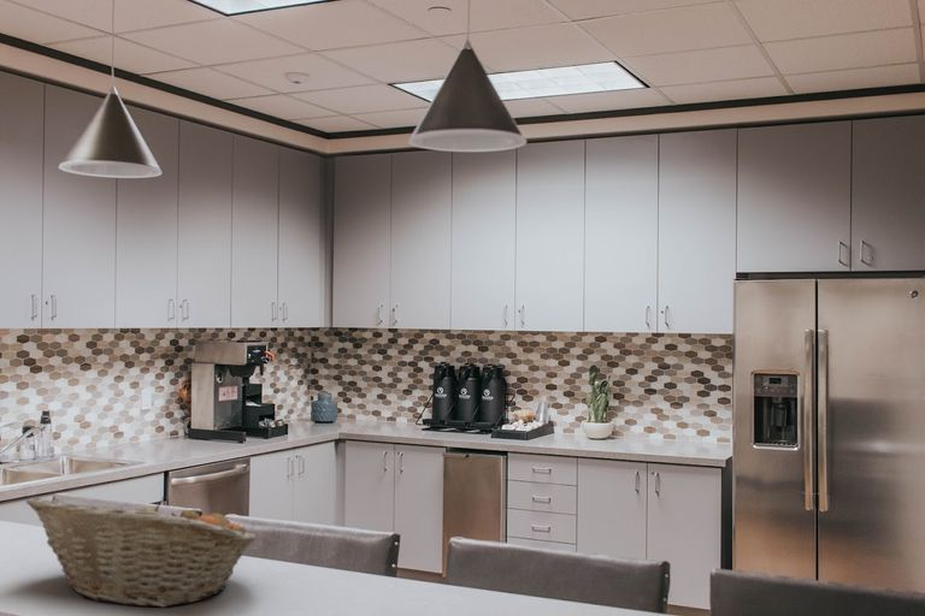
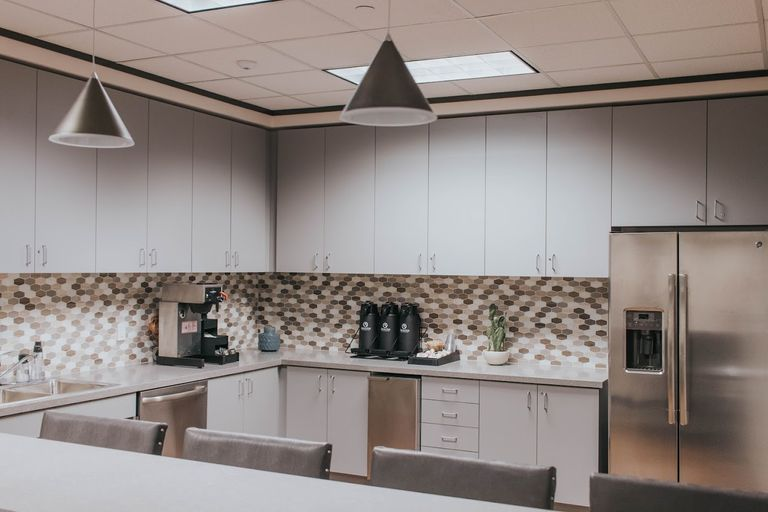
- fruit basket [25,496,258,609]
